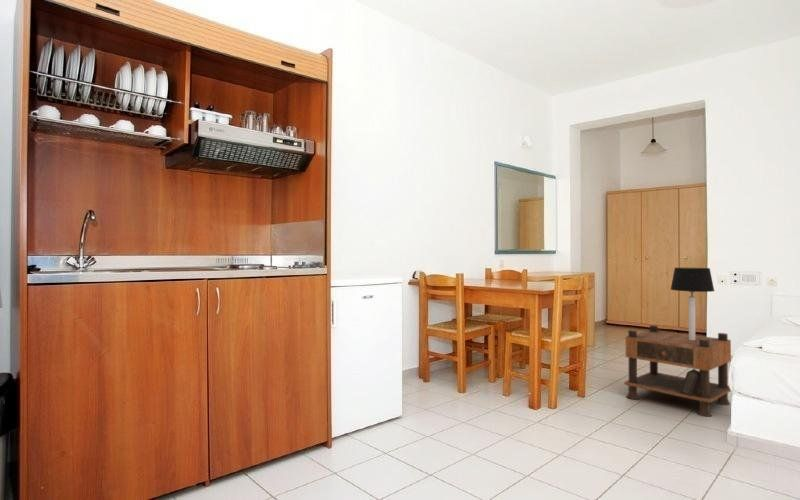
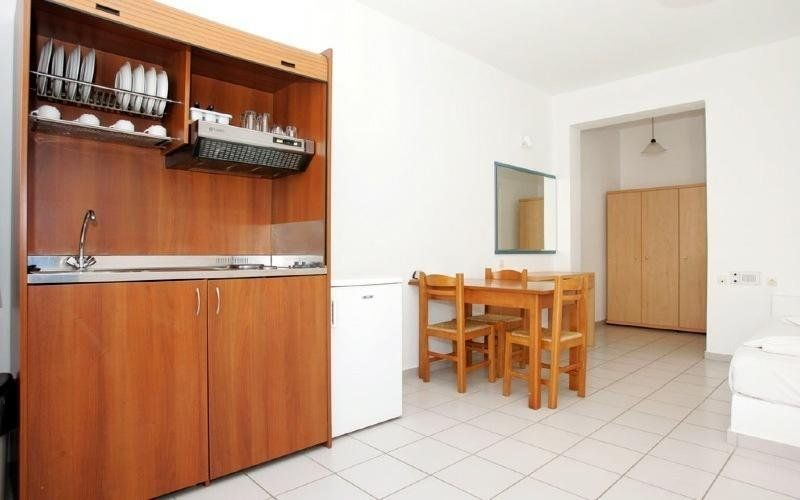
- nightstand [623,324,732,418]
- table lamp [669,267,715,340]
